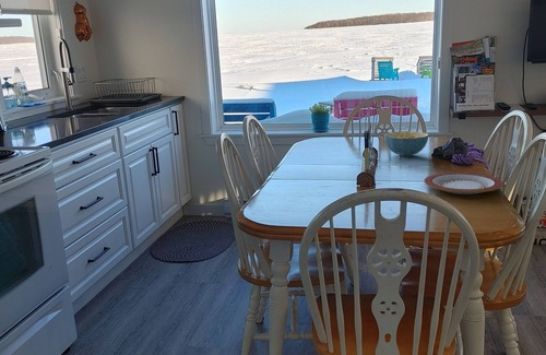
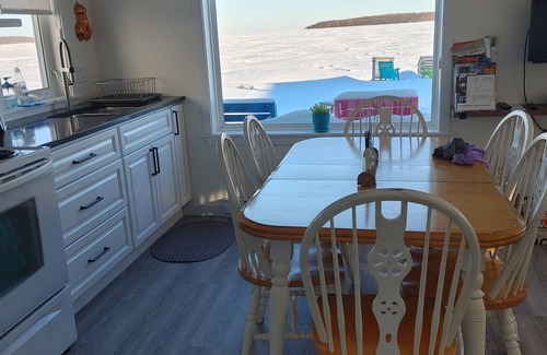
- cereal bowl [383,130,429,157]
- plate [423,171,505,196]
